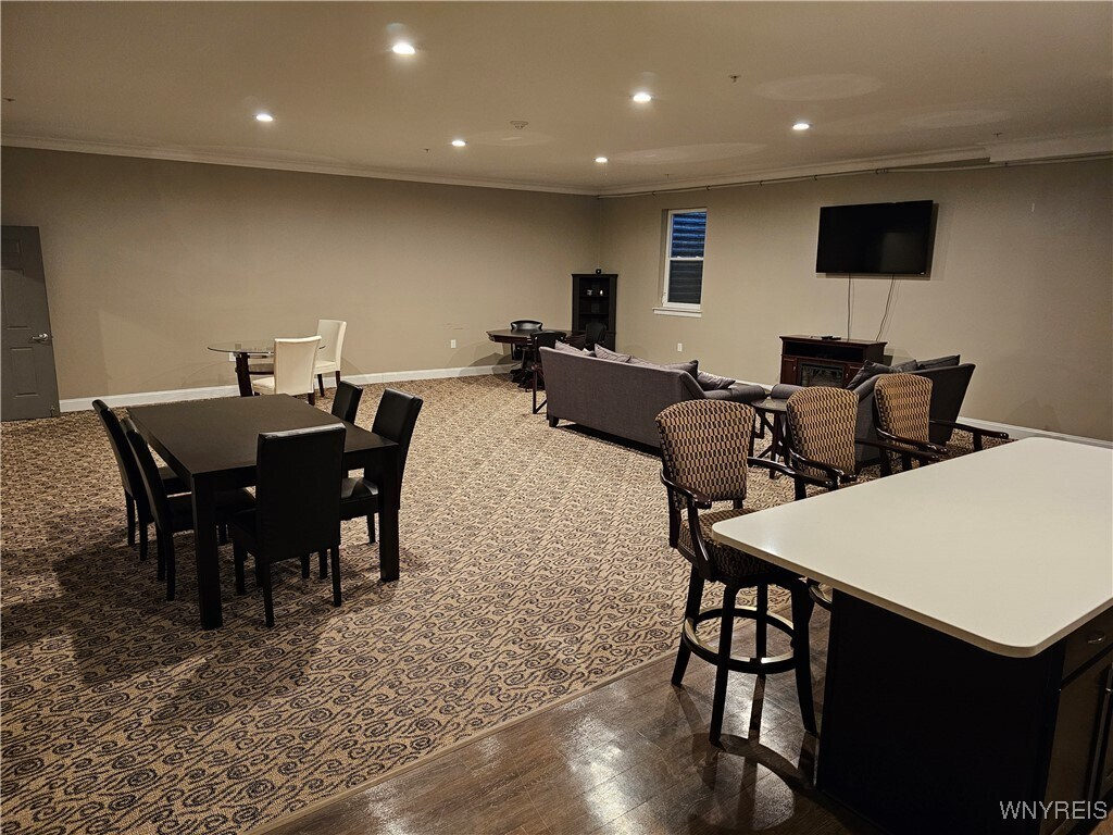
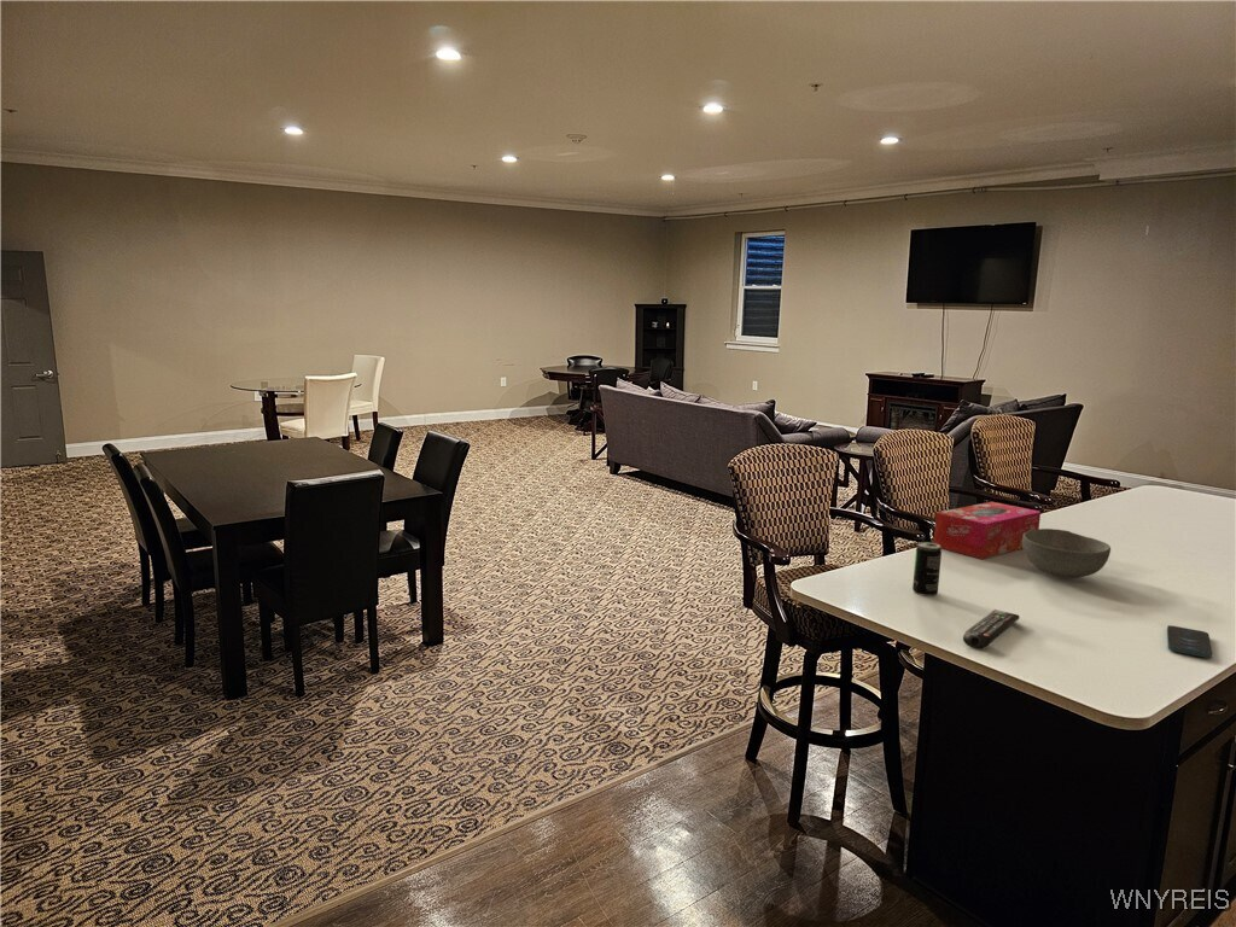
+ bowl [1022,527,1112,579]
+ beverage can [911,541,943,596]
+ tissue box [933,501,1042,560]
+ smartphone [1166,624,1213,659]
+ remote control [962,608,1021,649]
